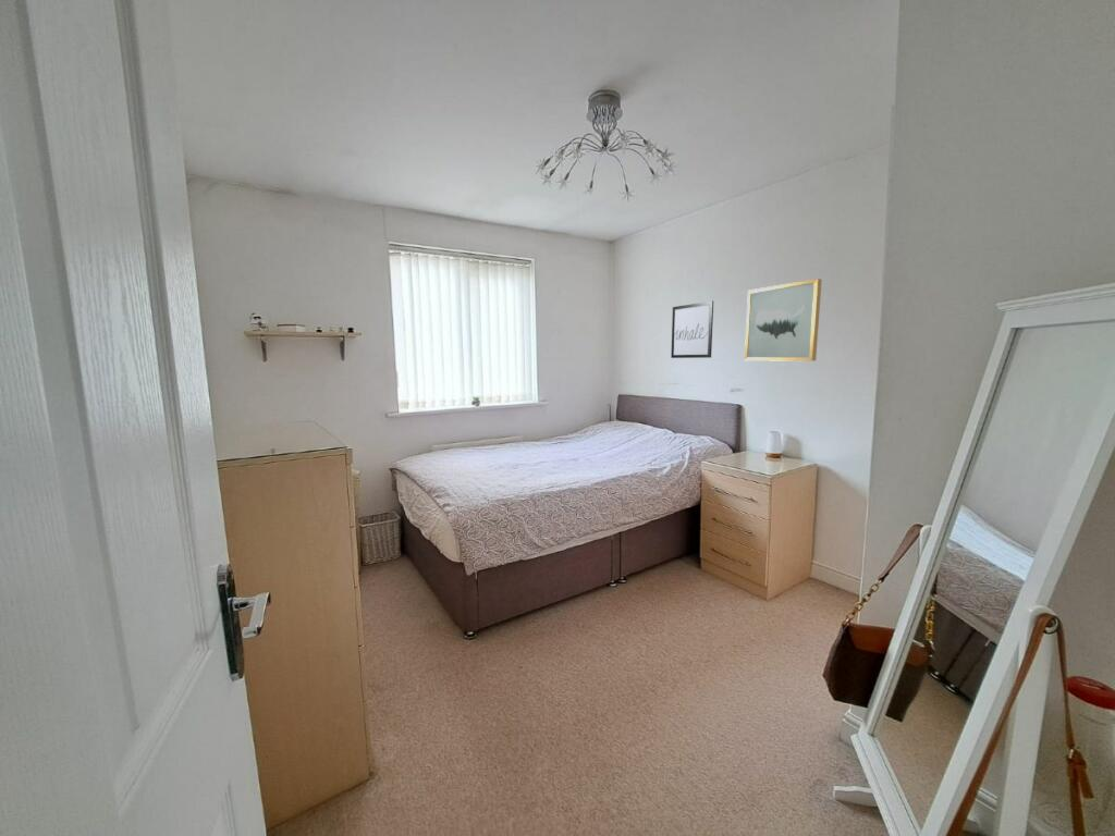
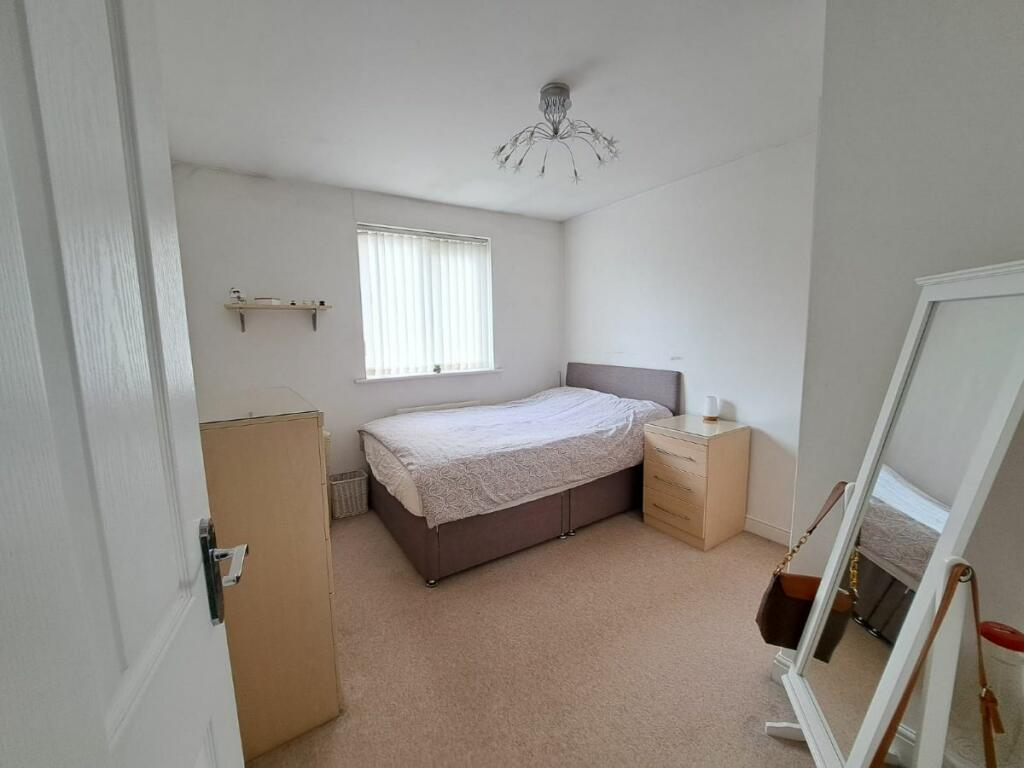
- wall art [670,300,714,359]
- wall art [744,278,823,362]
